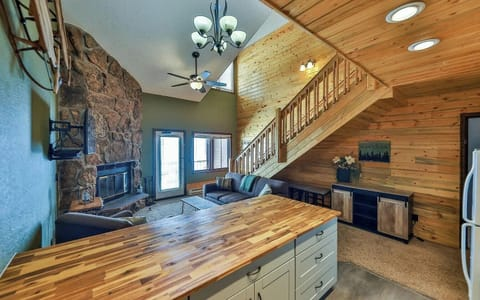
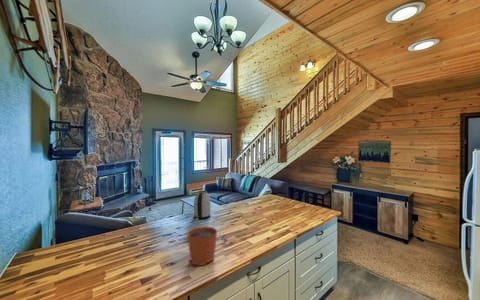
+ kettle [193,190,211,220]
+ plant pot [186,218,218,267]
